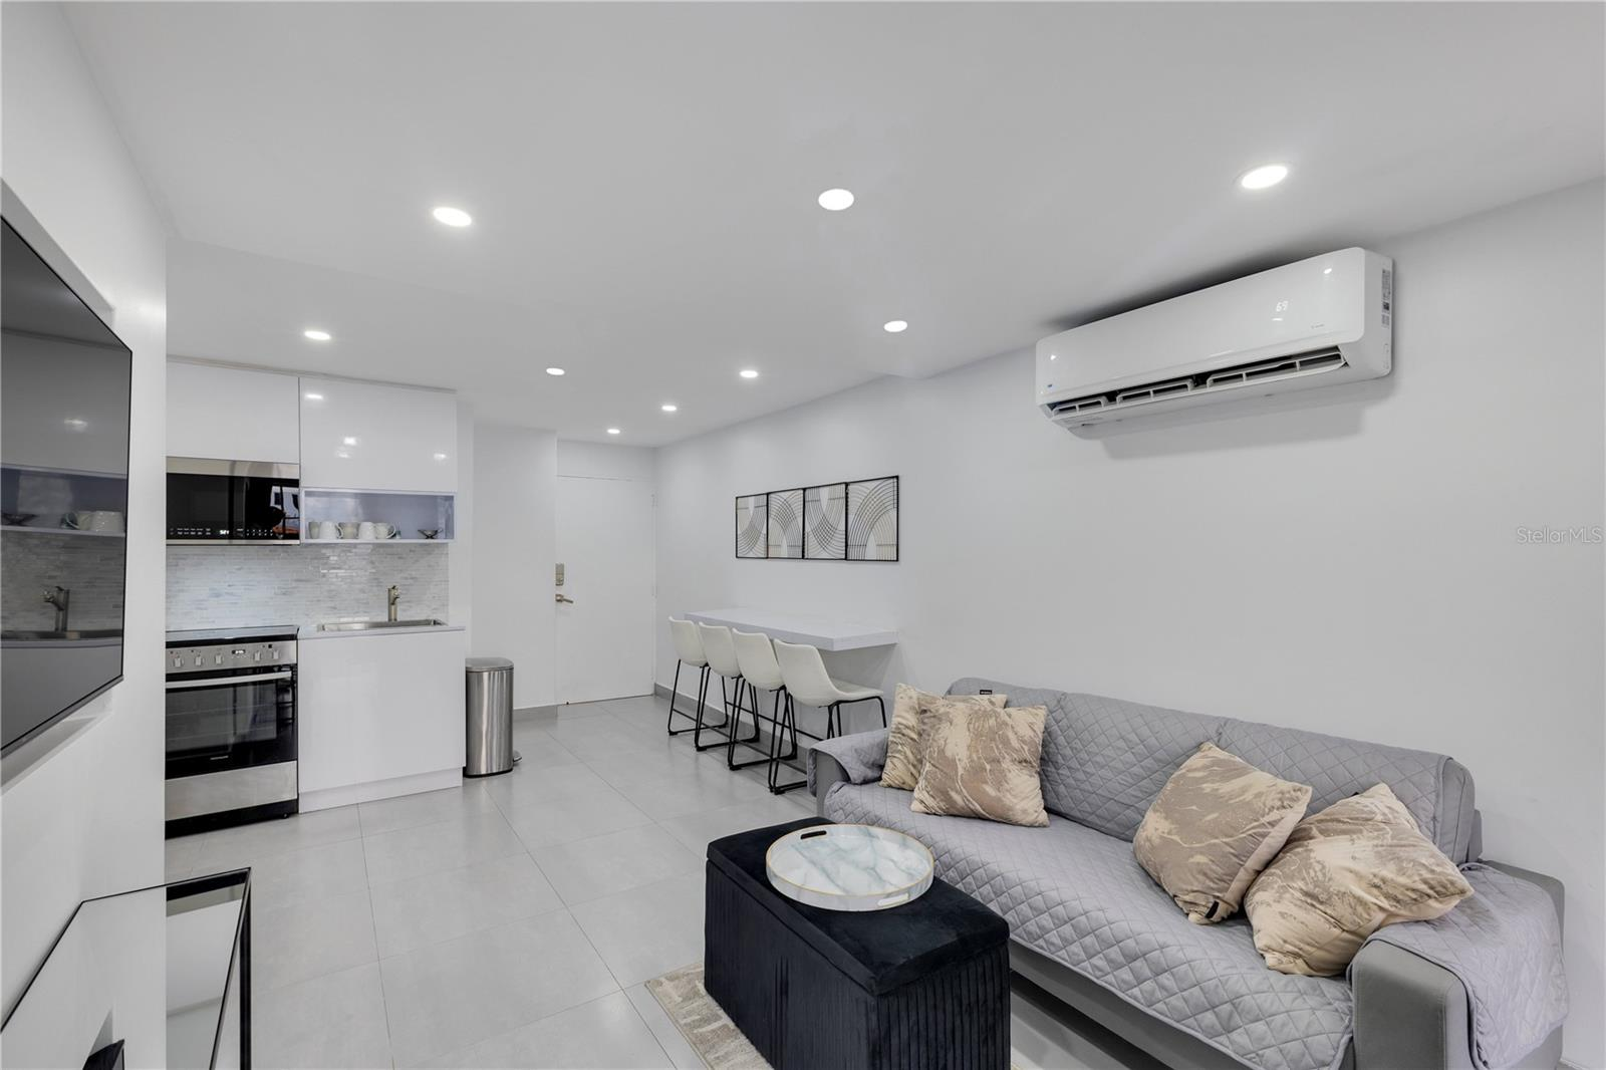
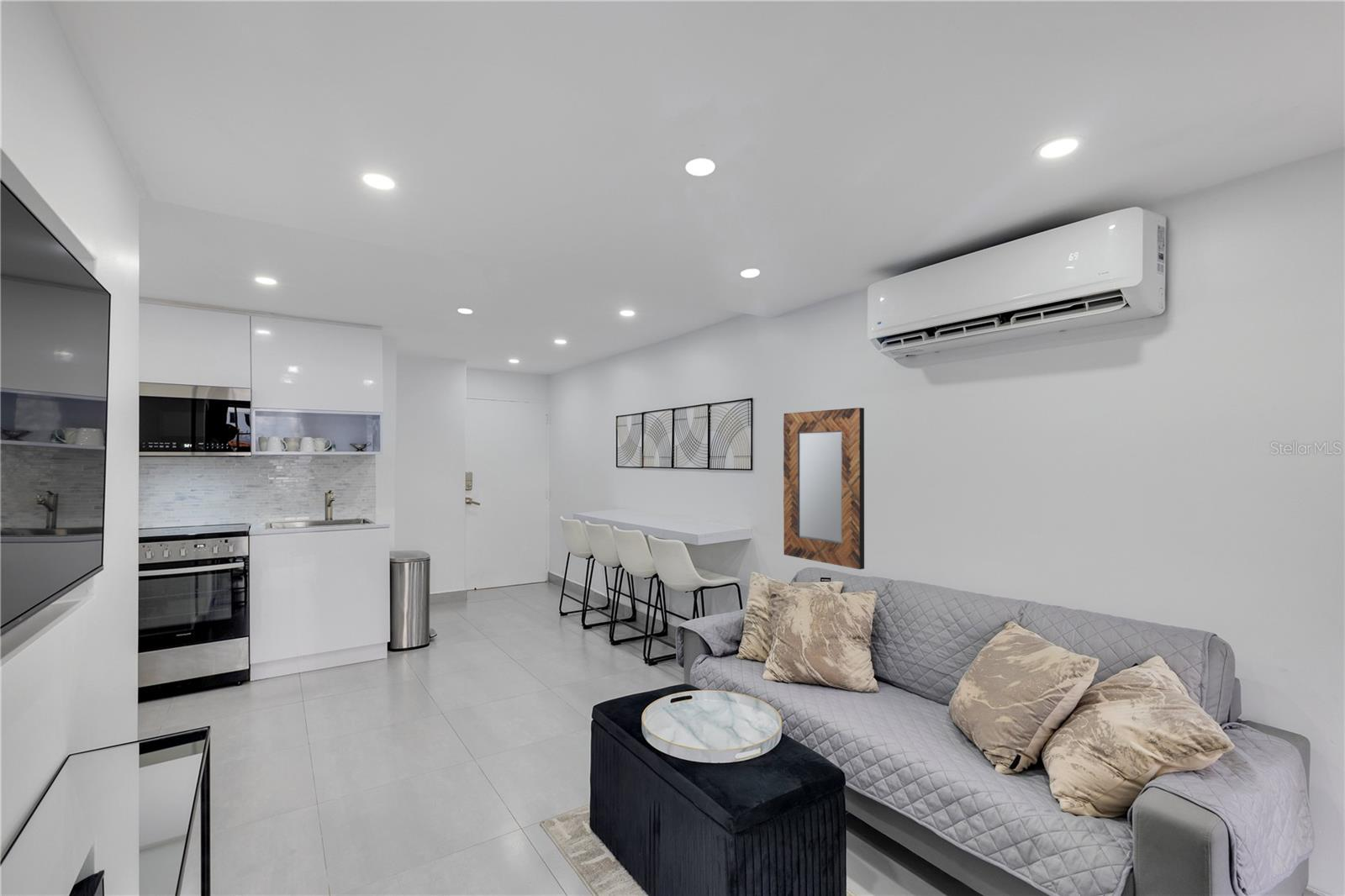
+ home mirror [783,407,865,570]
